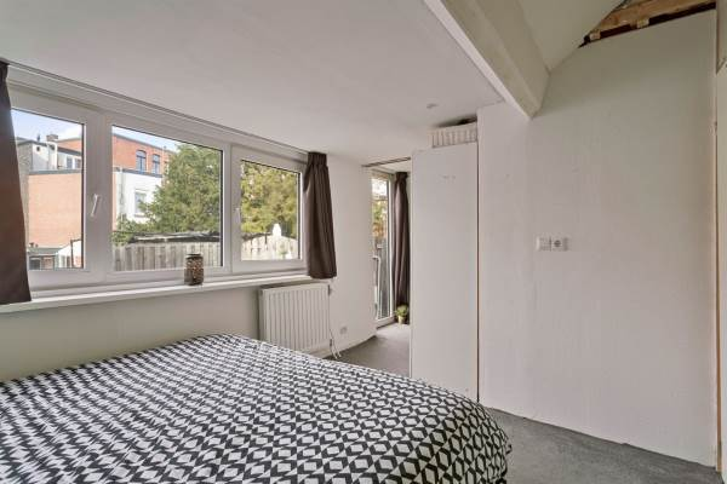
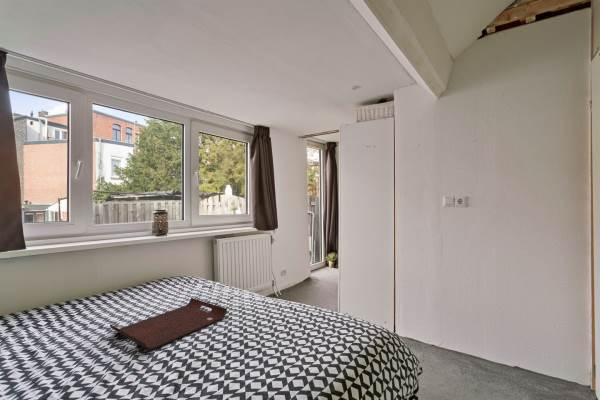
+ serving tray [109,297,228,351]
